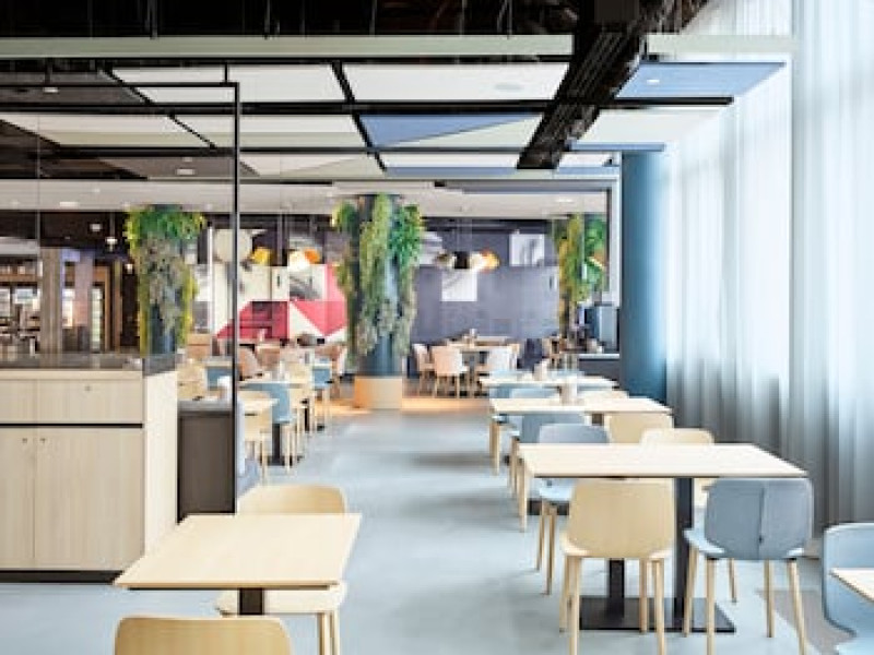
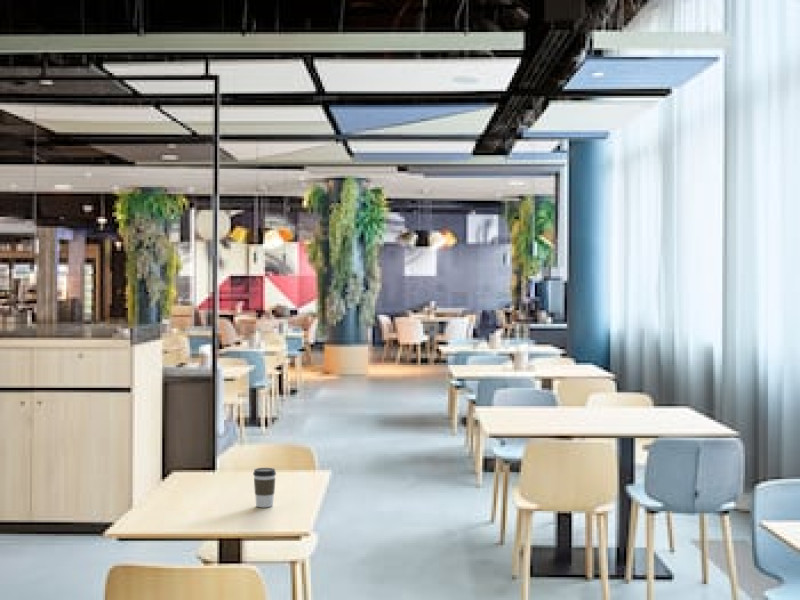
+ coffee cup [252,467,277,508]
